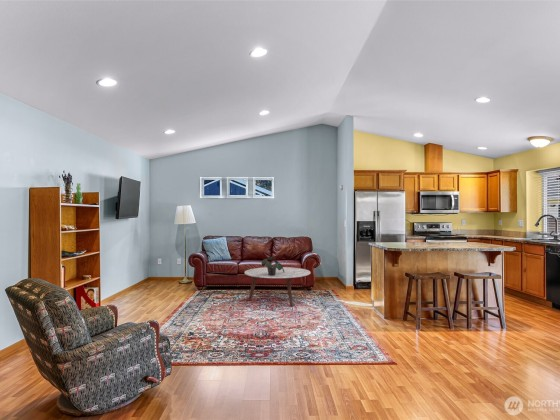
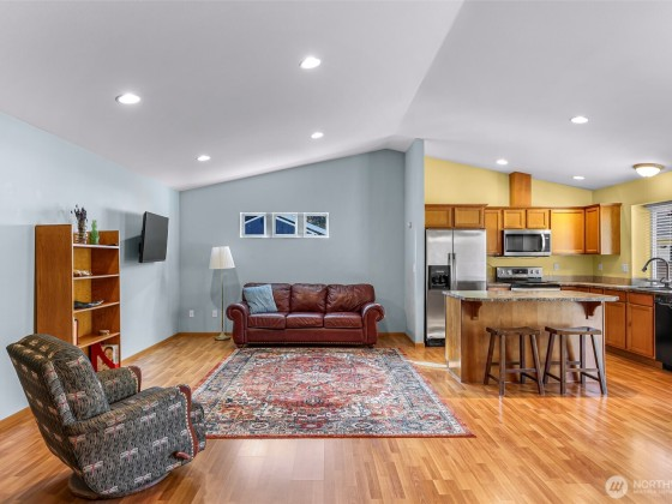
- coffee table [244,266,312,307]
- potted plant [260,255,284,276]
